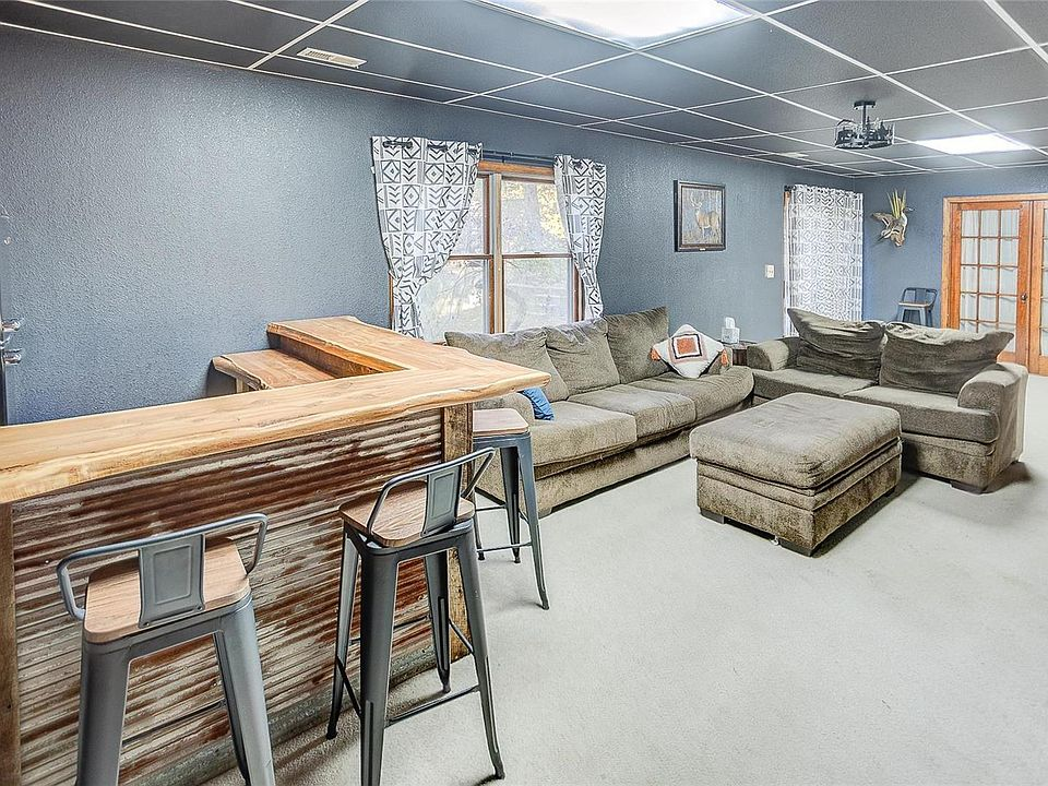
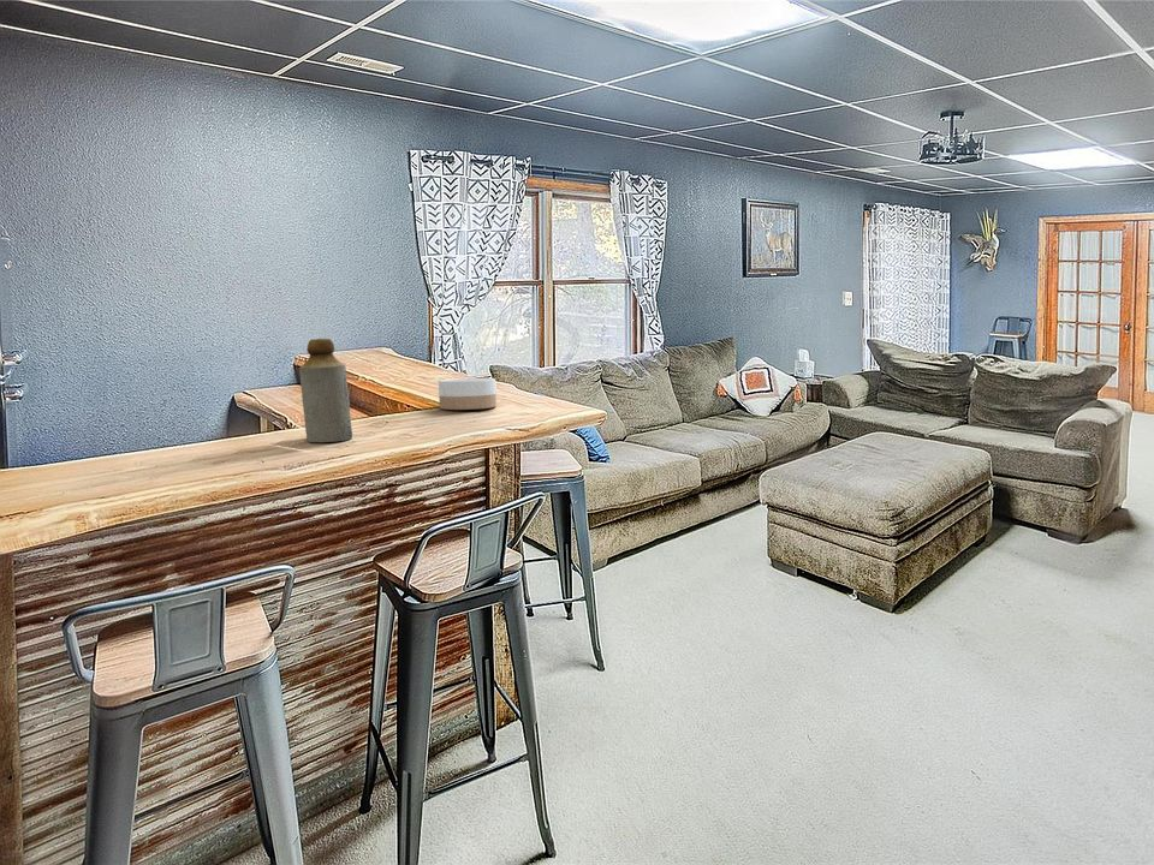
+ bottle [298,338,353,443]
+ bowl [438,377,498,411]
